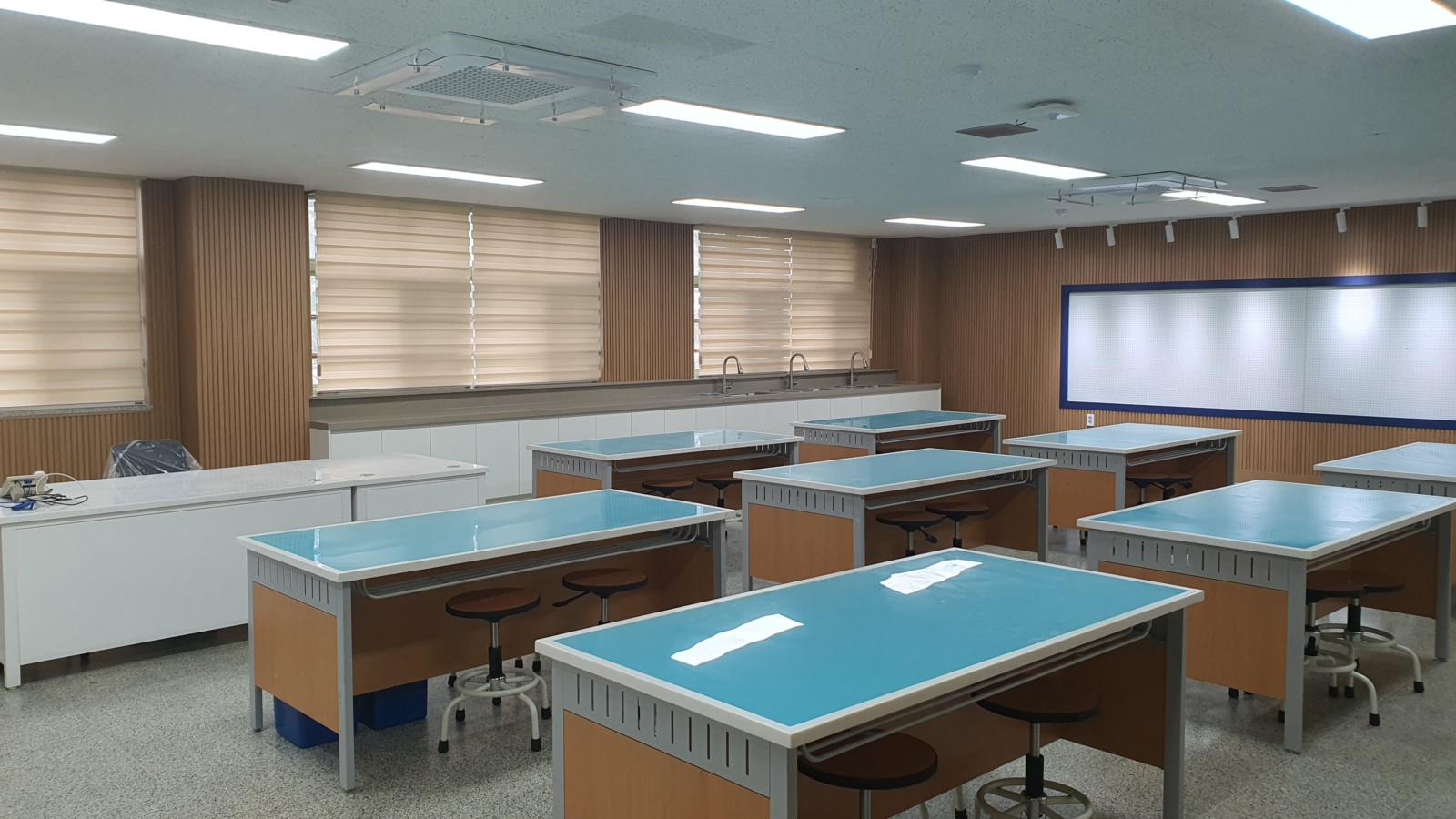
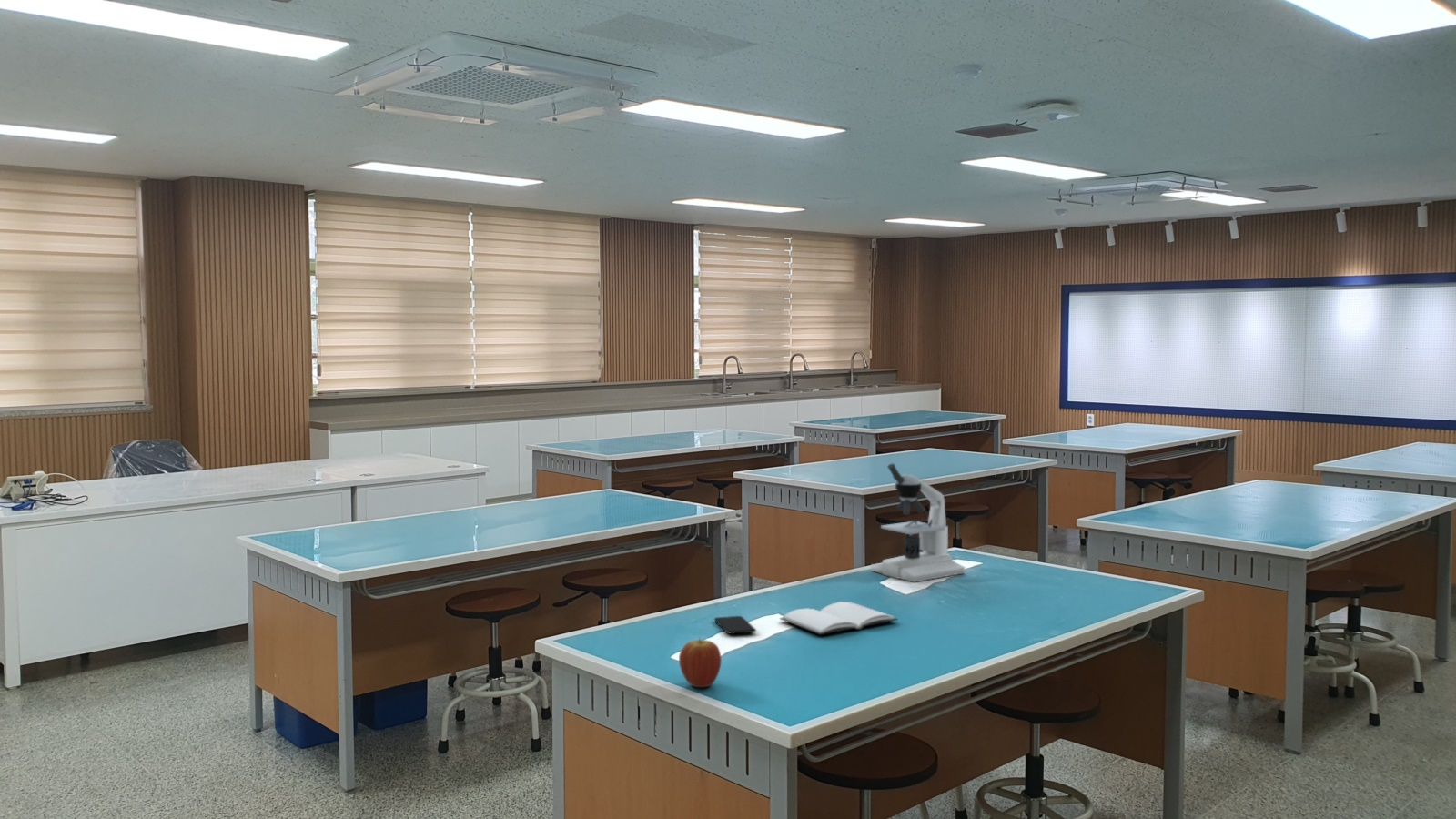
+ smartphone [713,615,757,635]
+ book [779,601,899,635]
+ fruit [678,637,723,688]
+ microscope [870,462,966,583]
